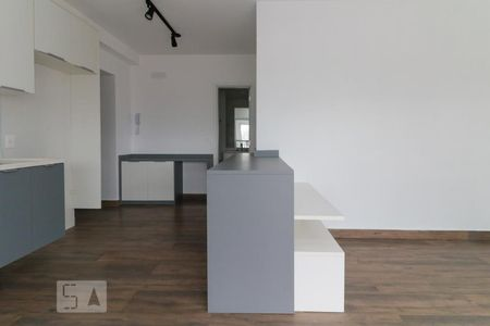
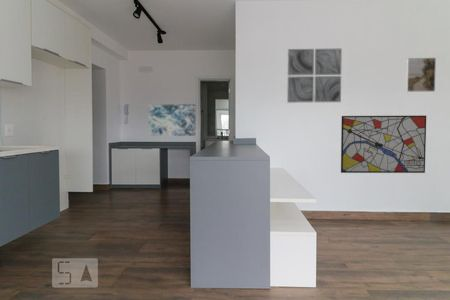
+ wall art [148,103,197,137]
+ wall art [286,48,343,104]
+ wall art [340,115,427,174]
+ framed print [405,57,437,93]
